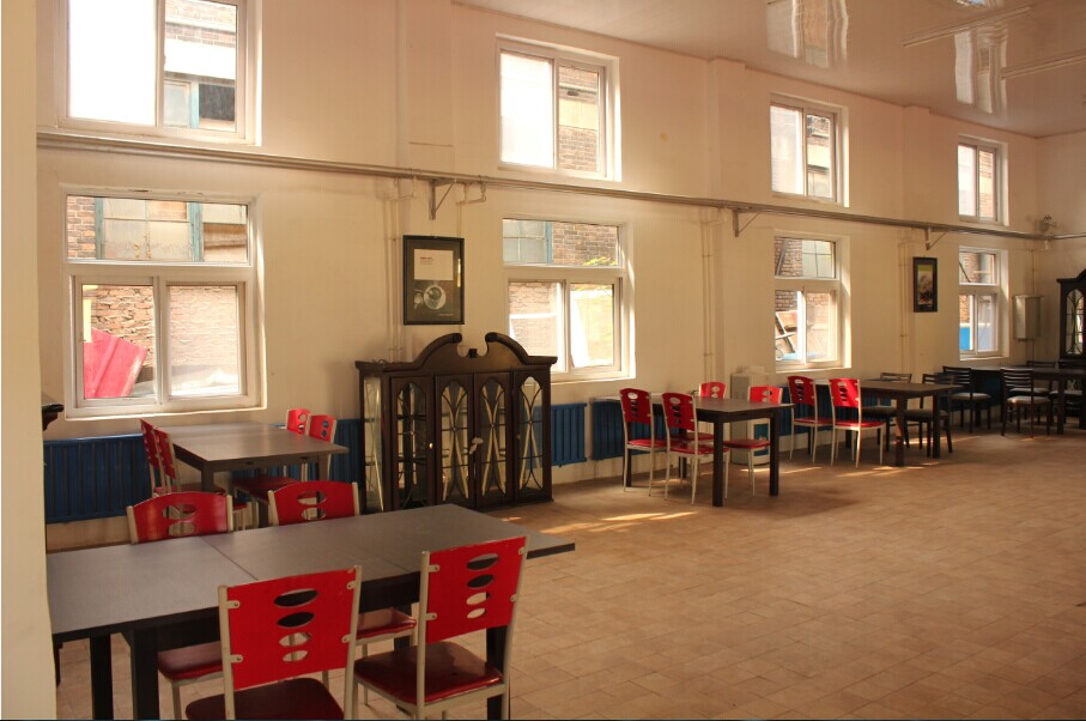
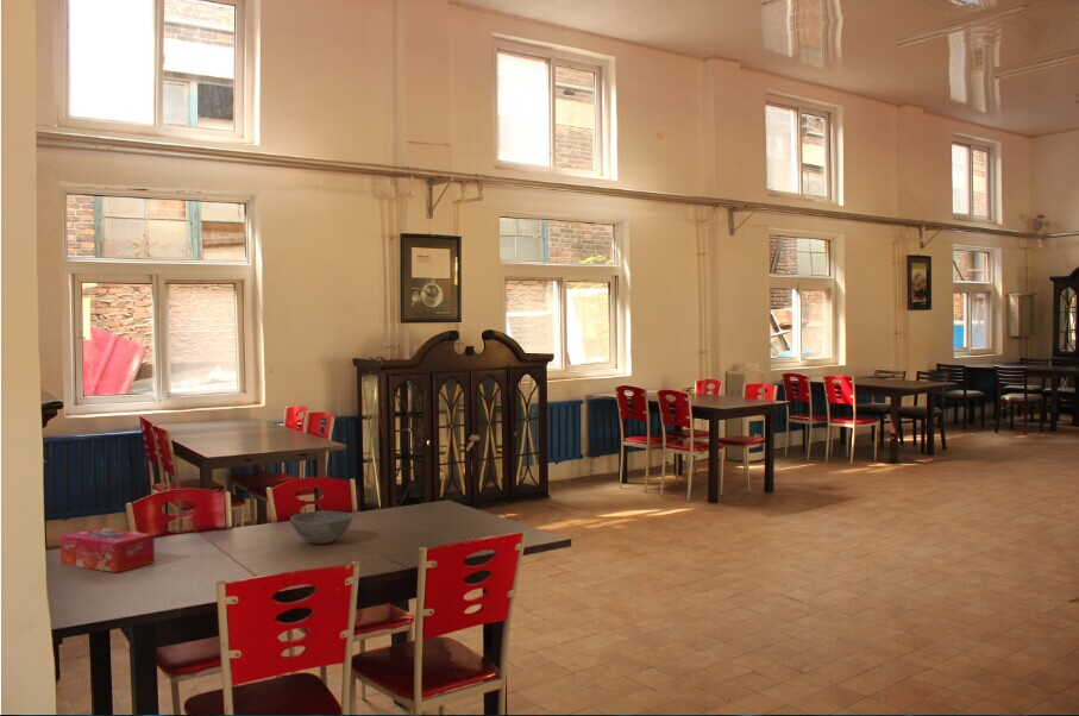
+ bowl [289,510,353,545]
+ tissue box [59,527,156,573]
